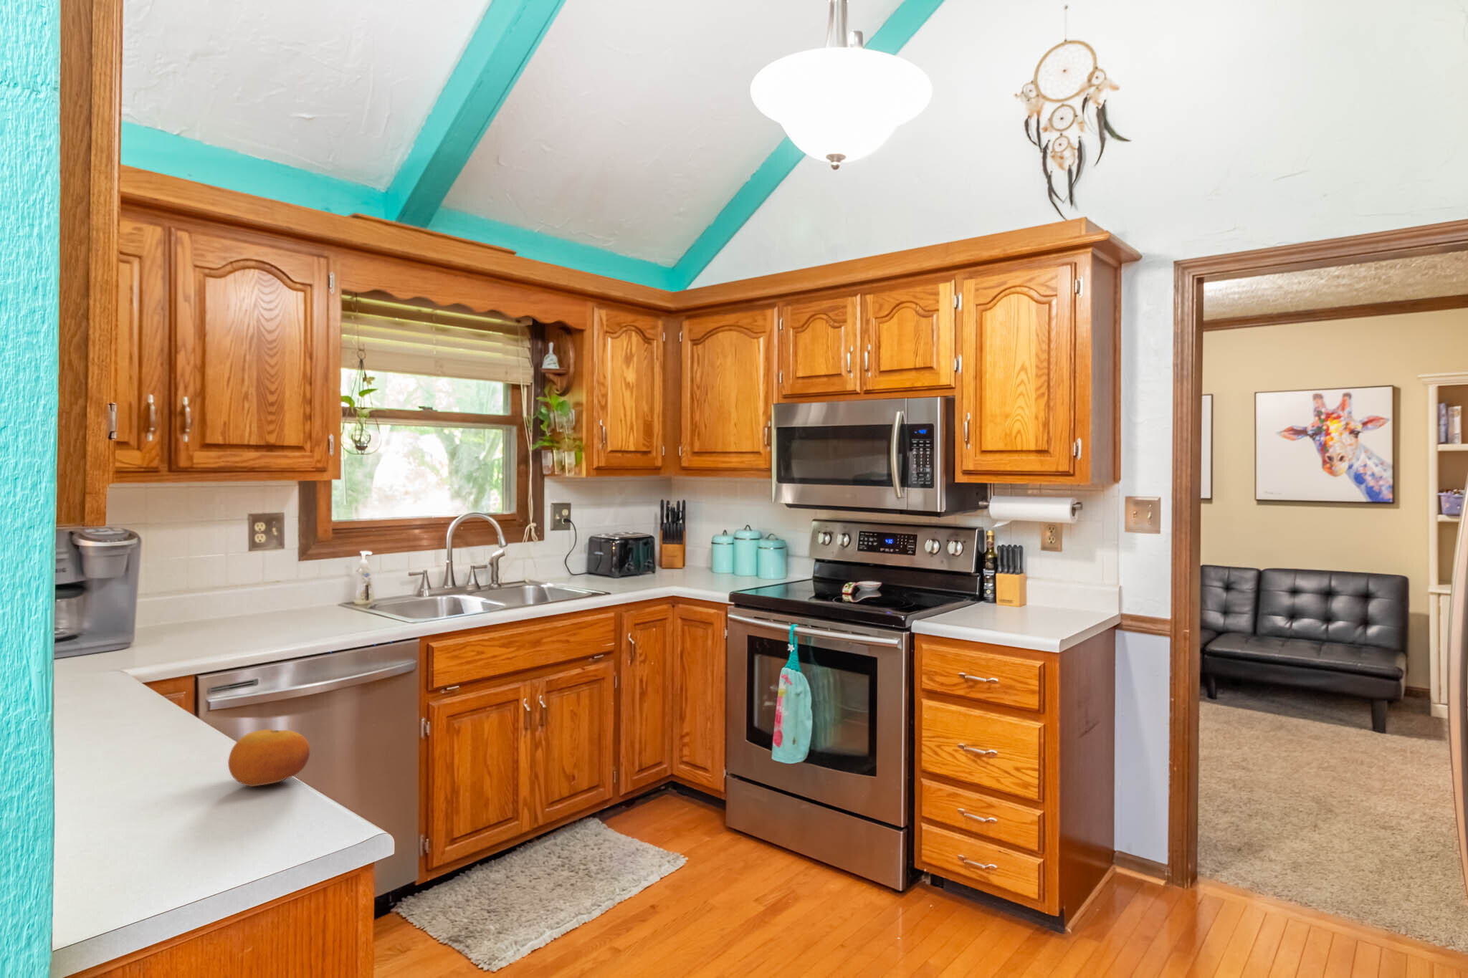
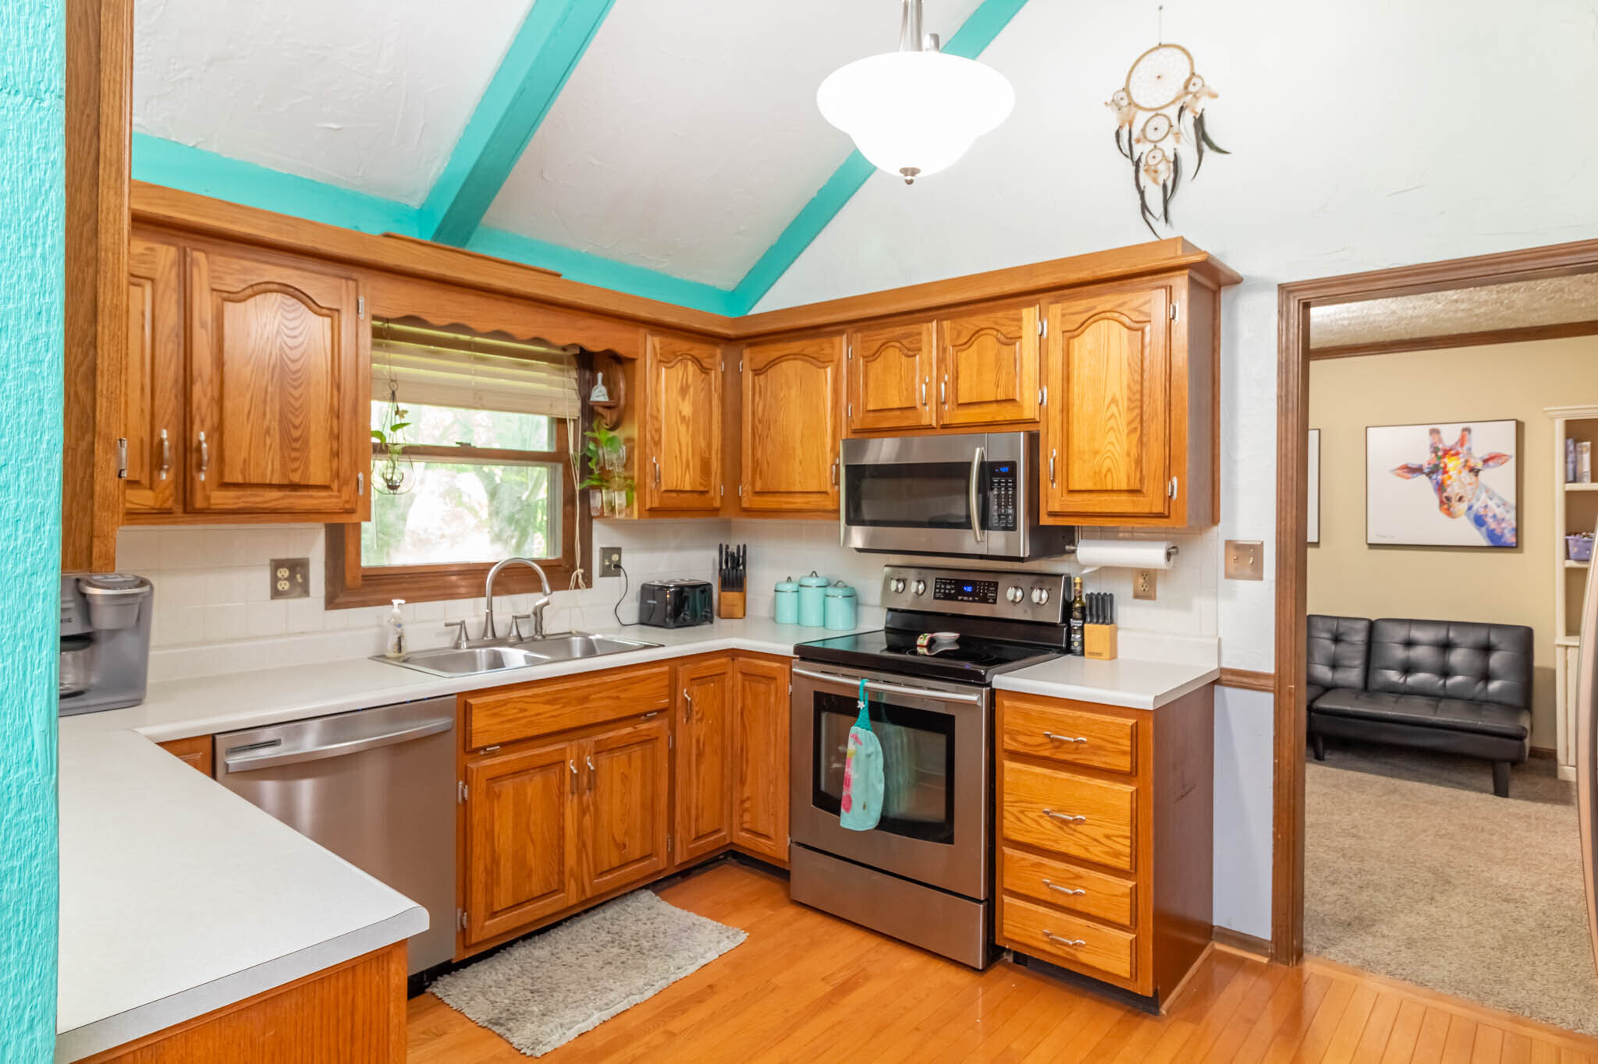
- fruit [227,729,311,787]
